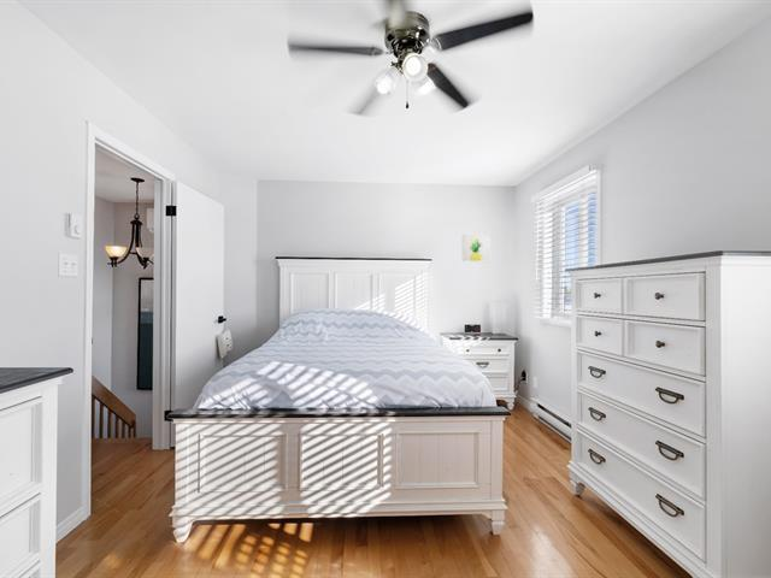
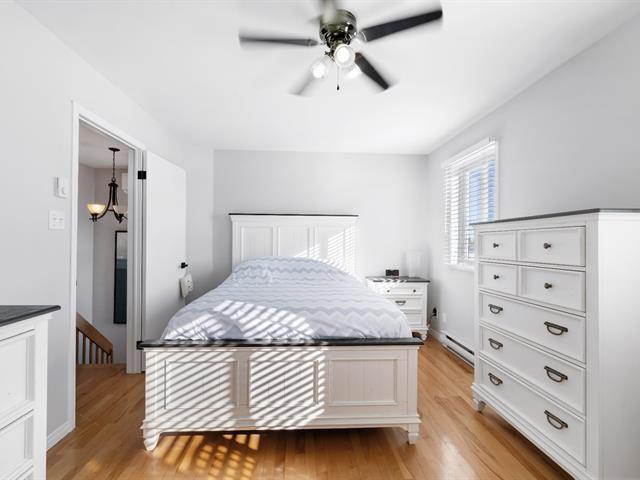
- wall art [461,234,492,264]
